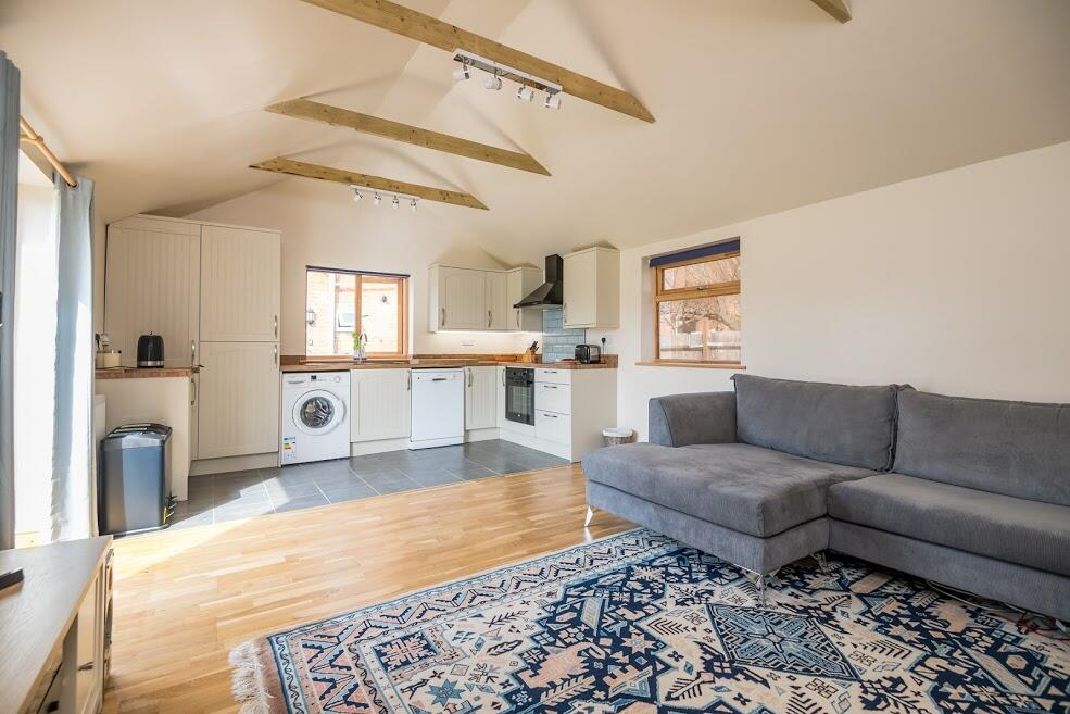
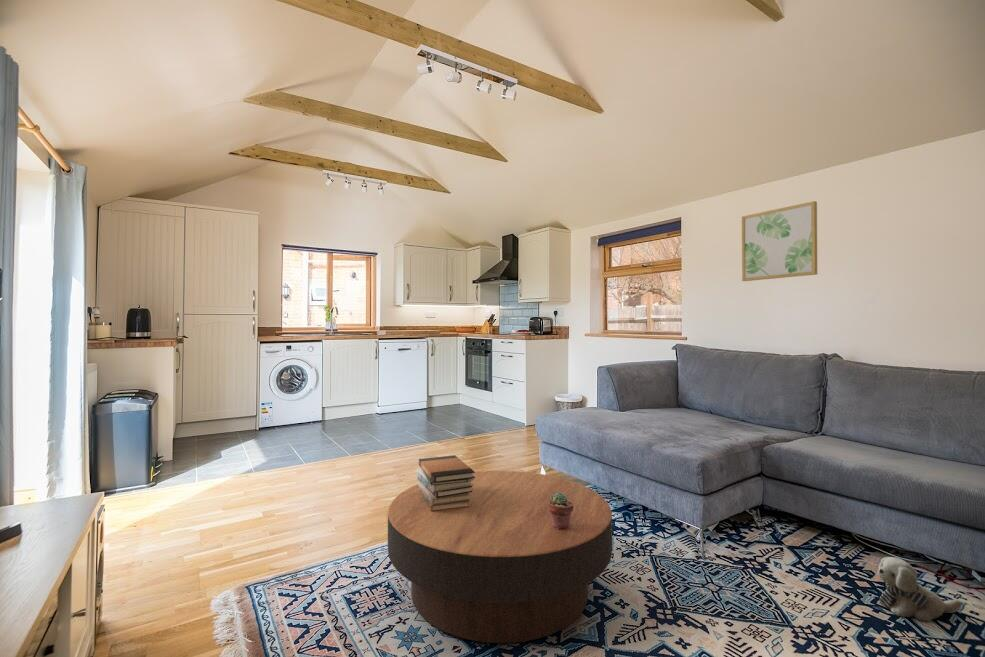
+ potted succulent [549,493,573,530]
+ plush toy [876,556,963,623]
+ wall art [741,200,818,282]
+ coffee table [387,470,613,644]
+ book stack [416,454,476,512]
